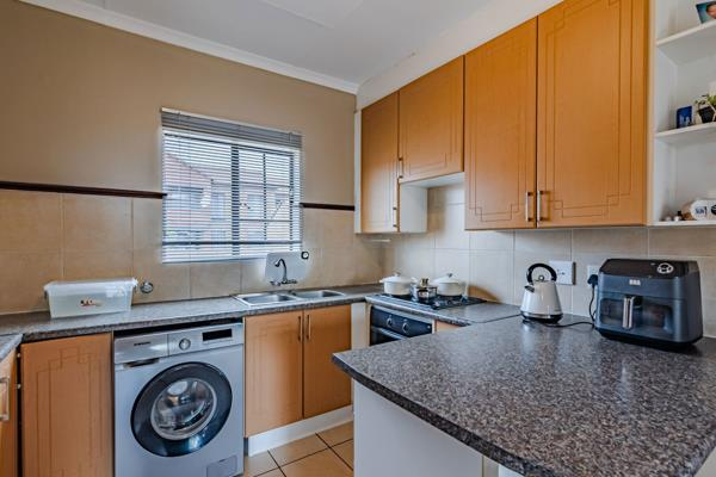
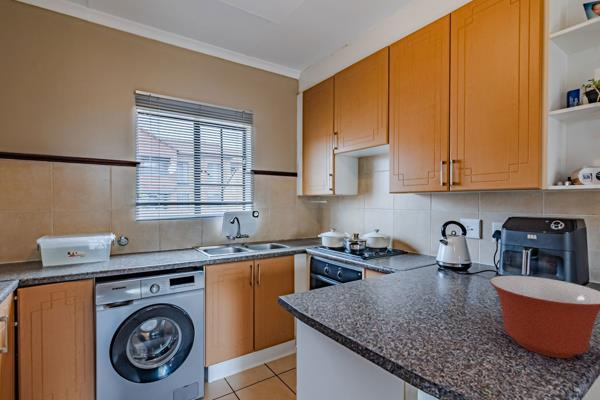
+ mixing bowl [489,275,600,359]
